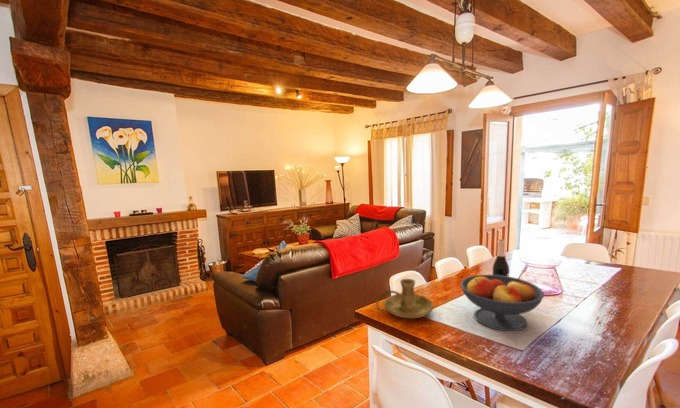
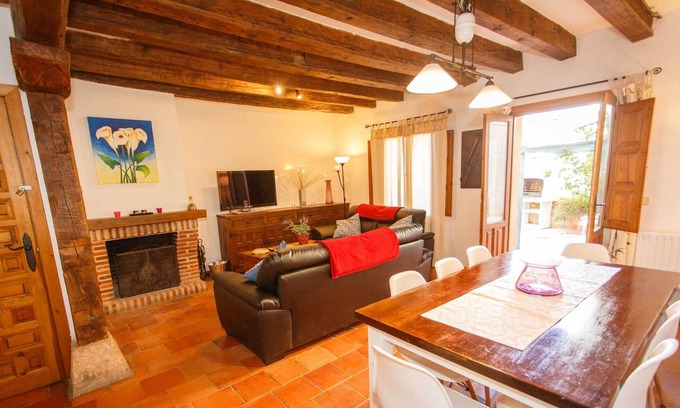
- fruit bowl [460,274,545,332]
- wine bottle [492,238,510,277]
- candle holder [375,278,434,319]
